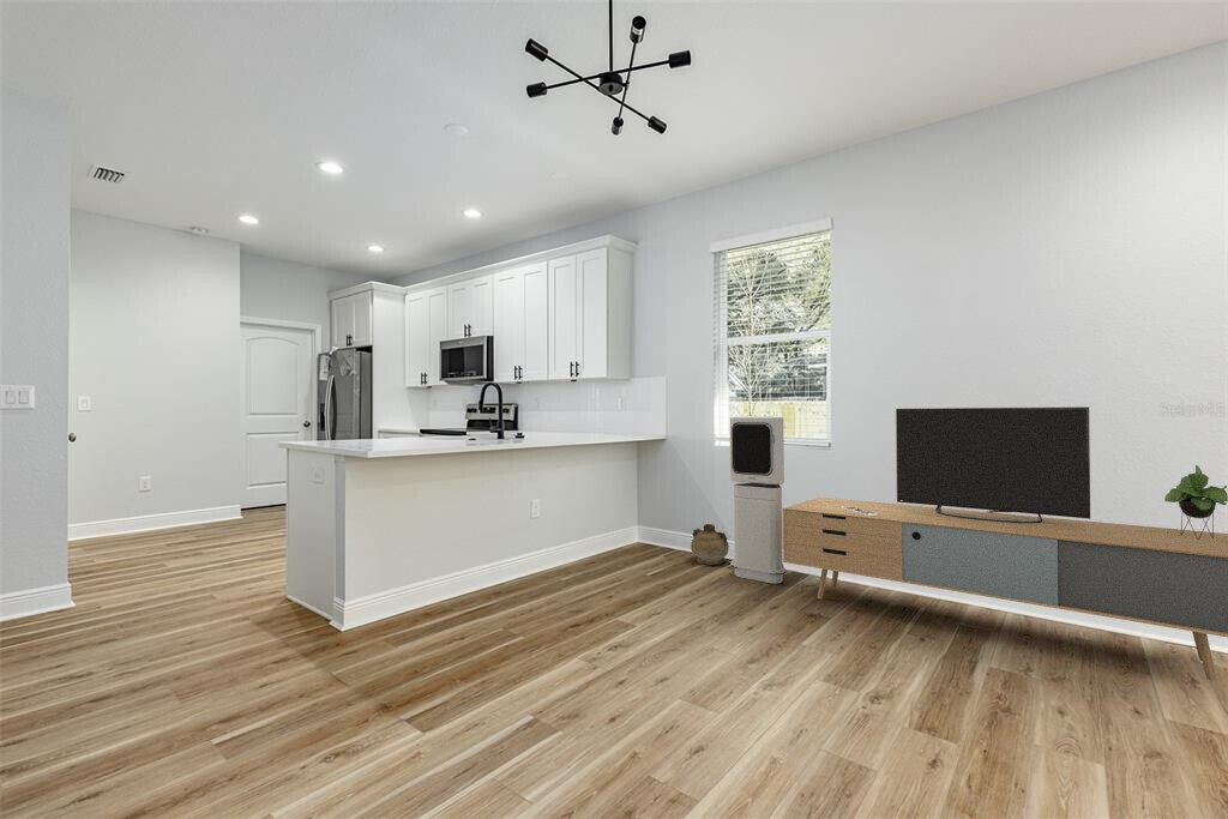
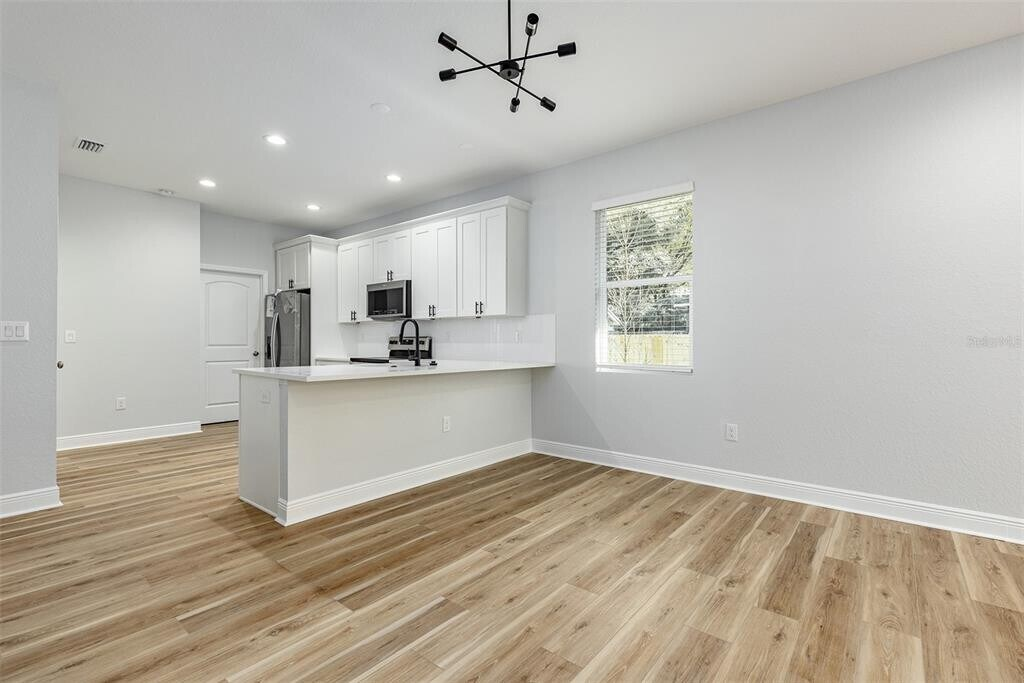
- media console [782,405,1228,682]
- air purifier [729,415,787,585]
- ceramic jug [690,523,730,566]
